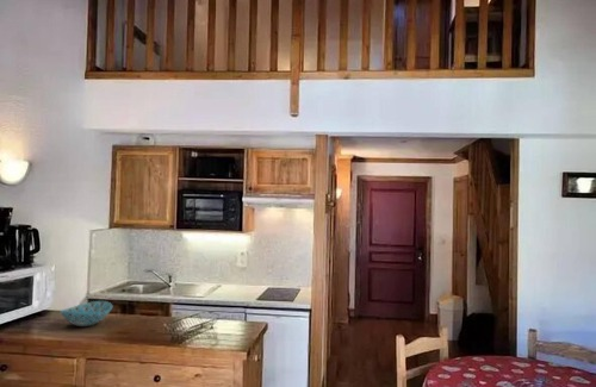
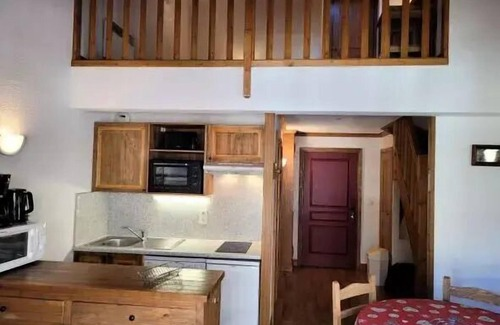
- bowl [58,300,113,327]
